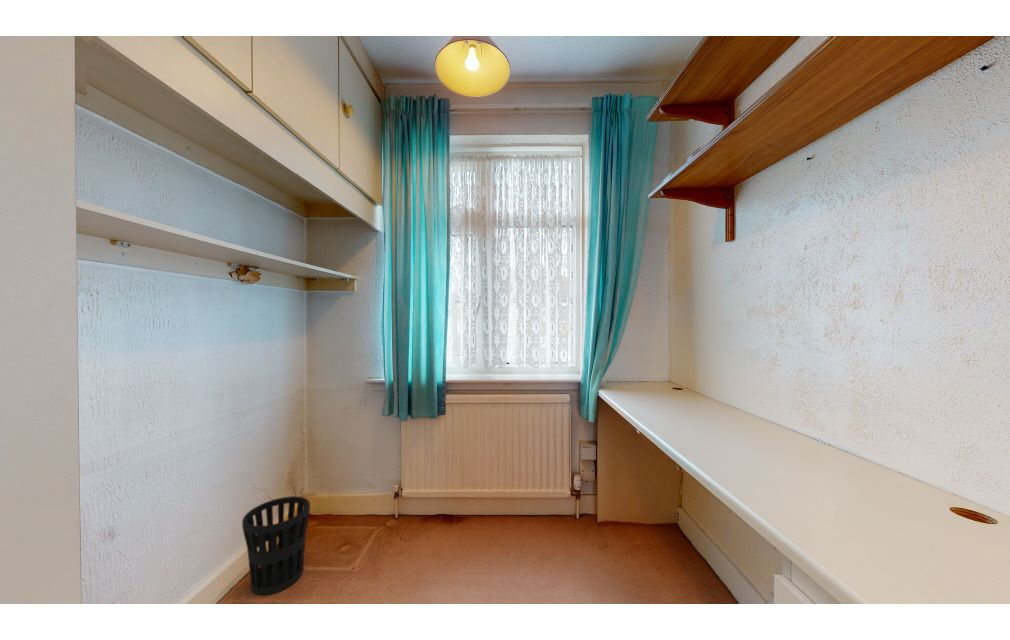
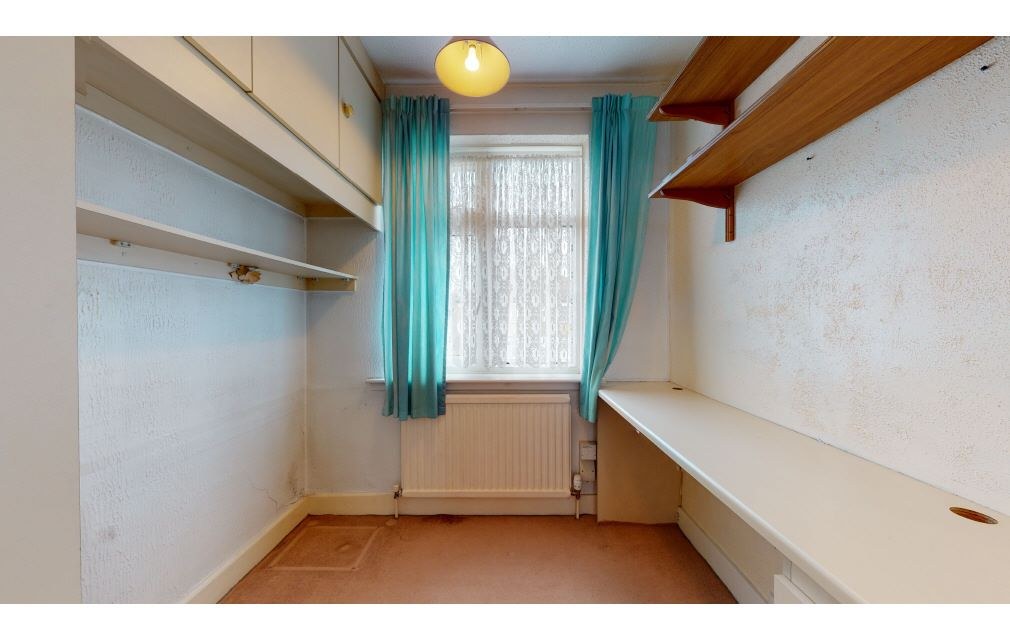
- wastebasket [241,495,311,596]
